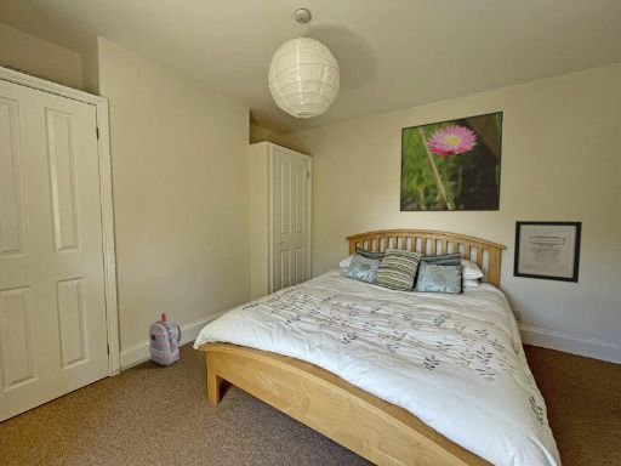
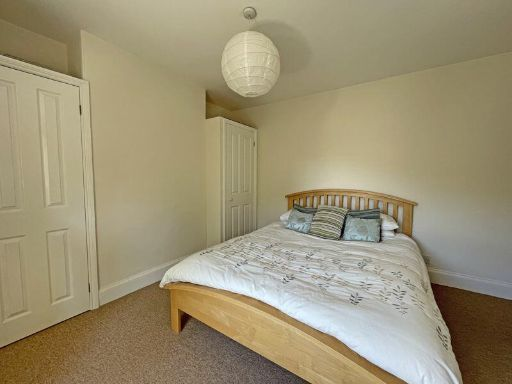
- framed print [399,109,505,212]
- wall art [512,220,583,284]
- backpack [148,312,183,366]
